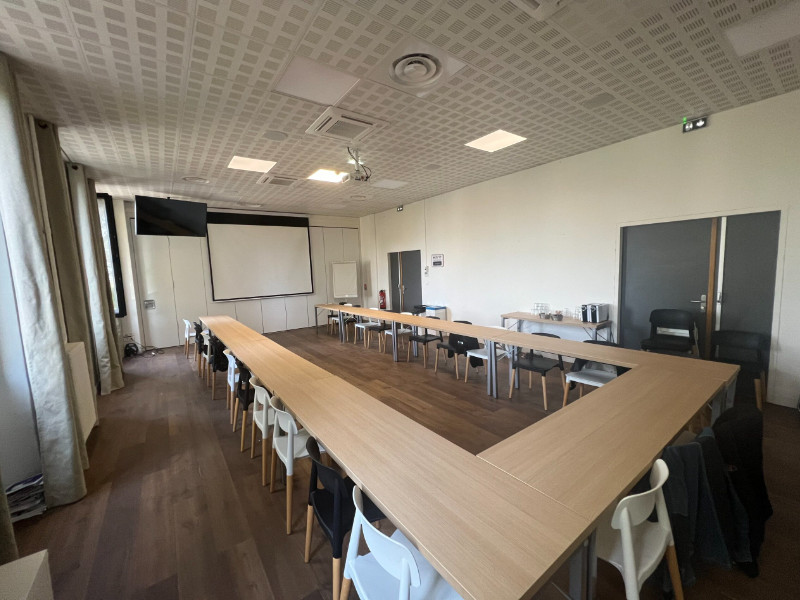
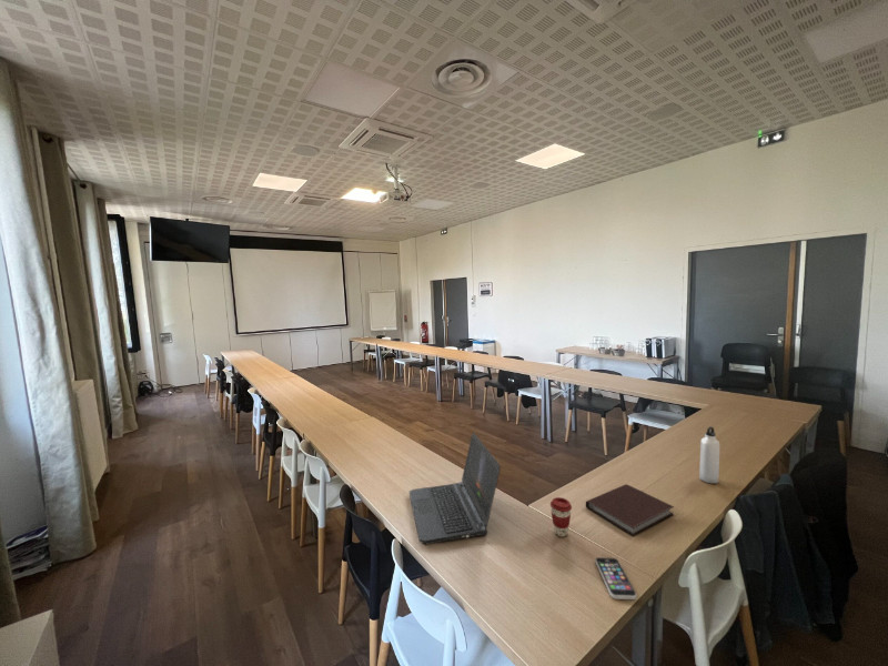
+ water bottle [698,426,720,485]
+ smartphone [595,556,637,601]
+ coffee cup [549,496,573,538]
+ notebook [585,483,675,537]
+ laptop computer [408,432,501,545]
